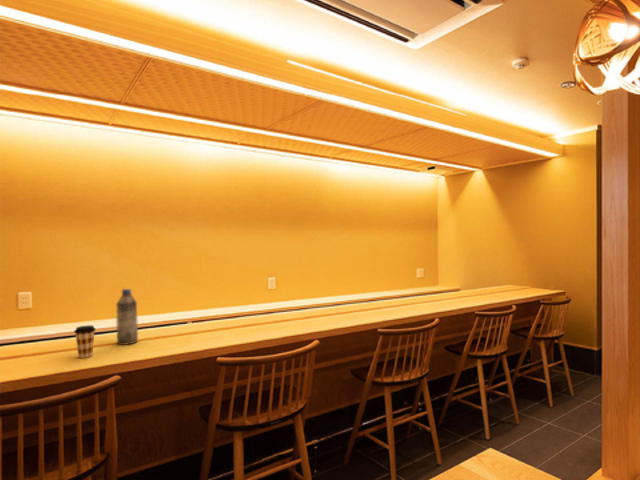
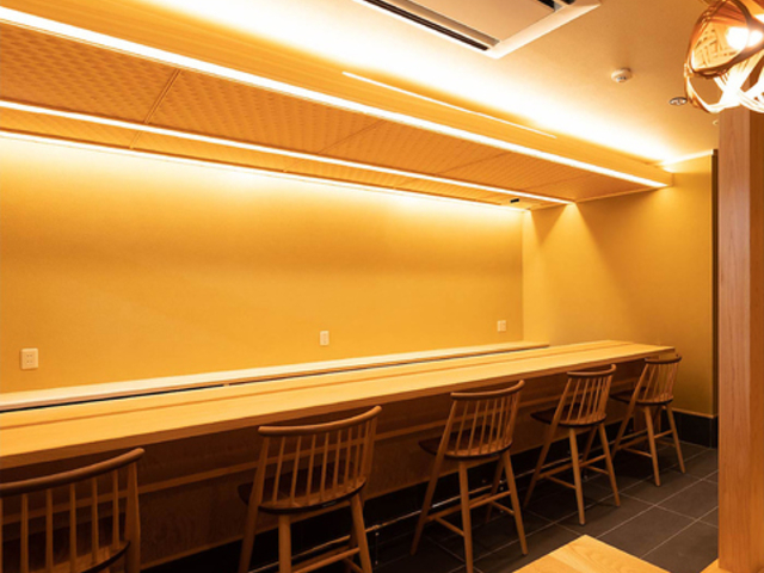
- water bottle [115,288,139,346]
- coffee cup [73,324,97,359]
